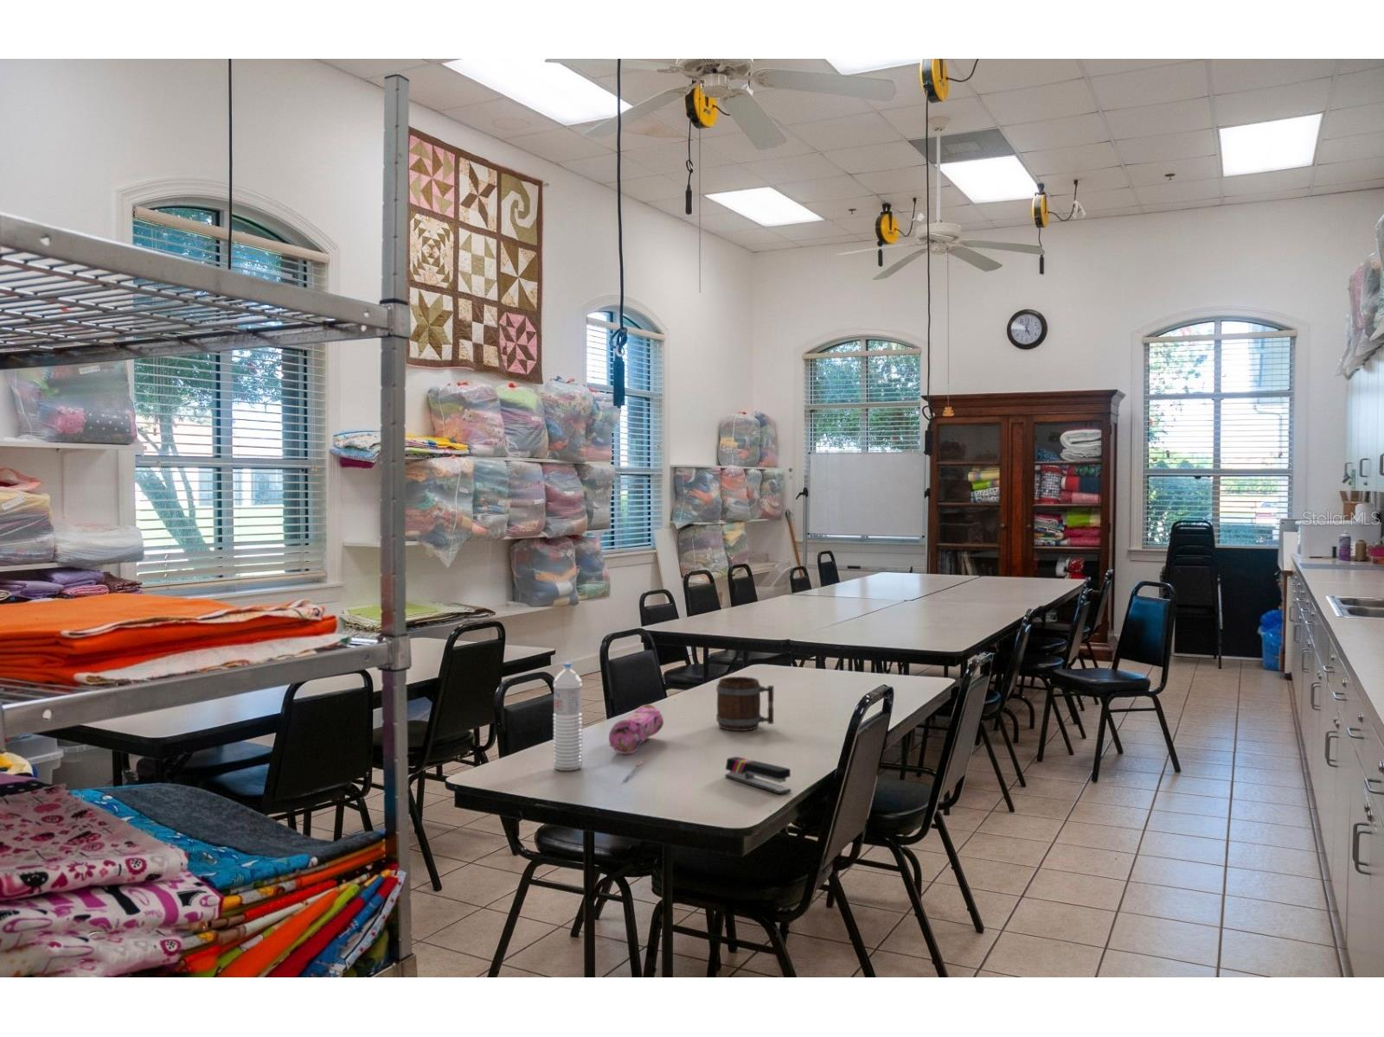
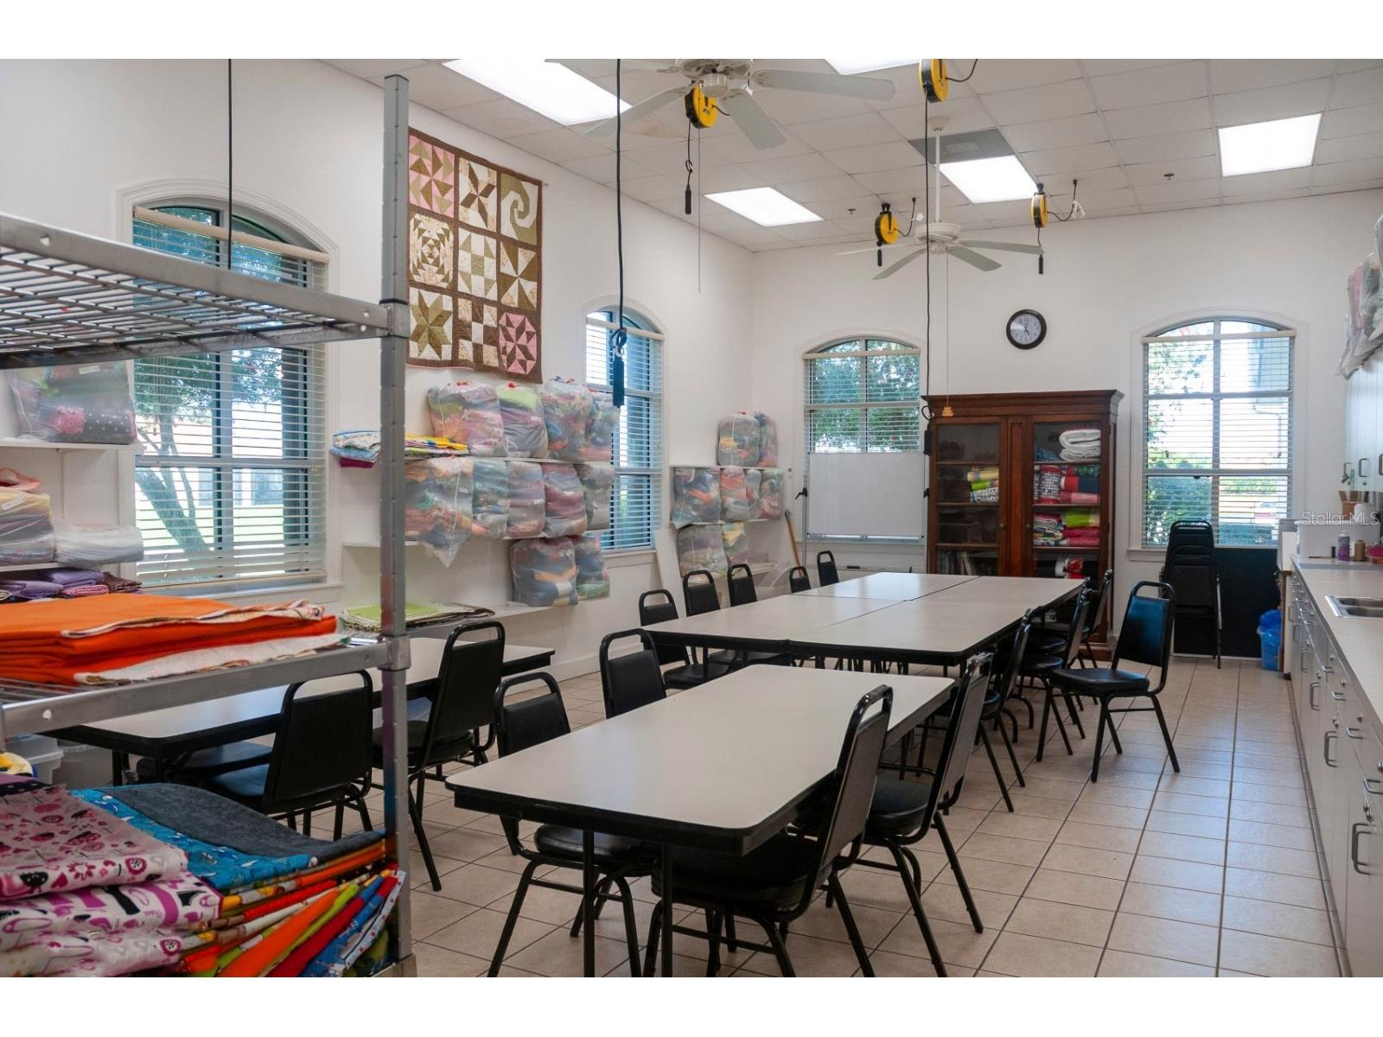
- pencil case [608,704,665,755]
- water bottle [553,662,583,771]
- mug [715,675,775,732]
- pen [622,760,644,783]
- stapler [724,756,792,795]
